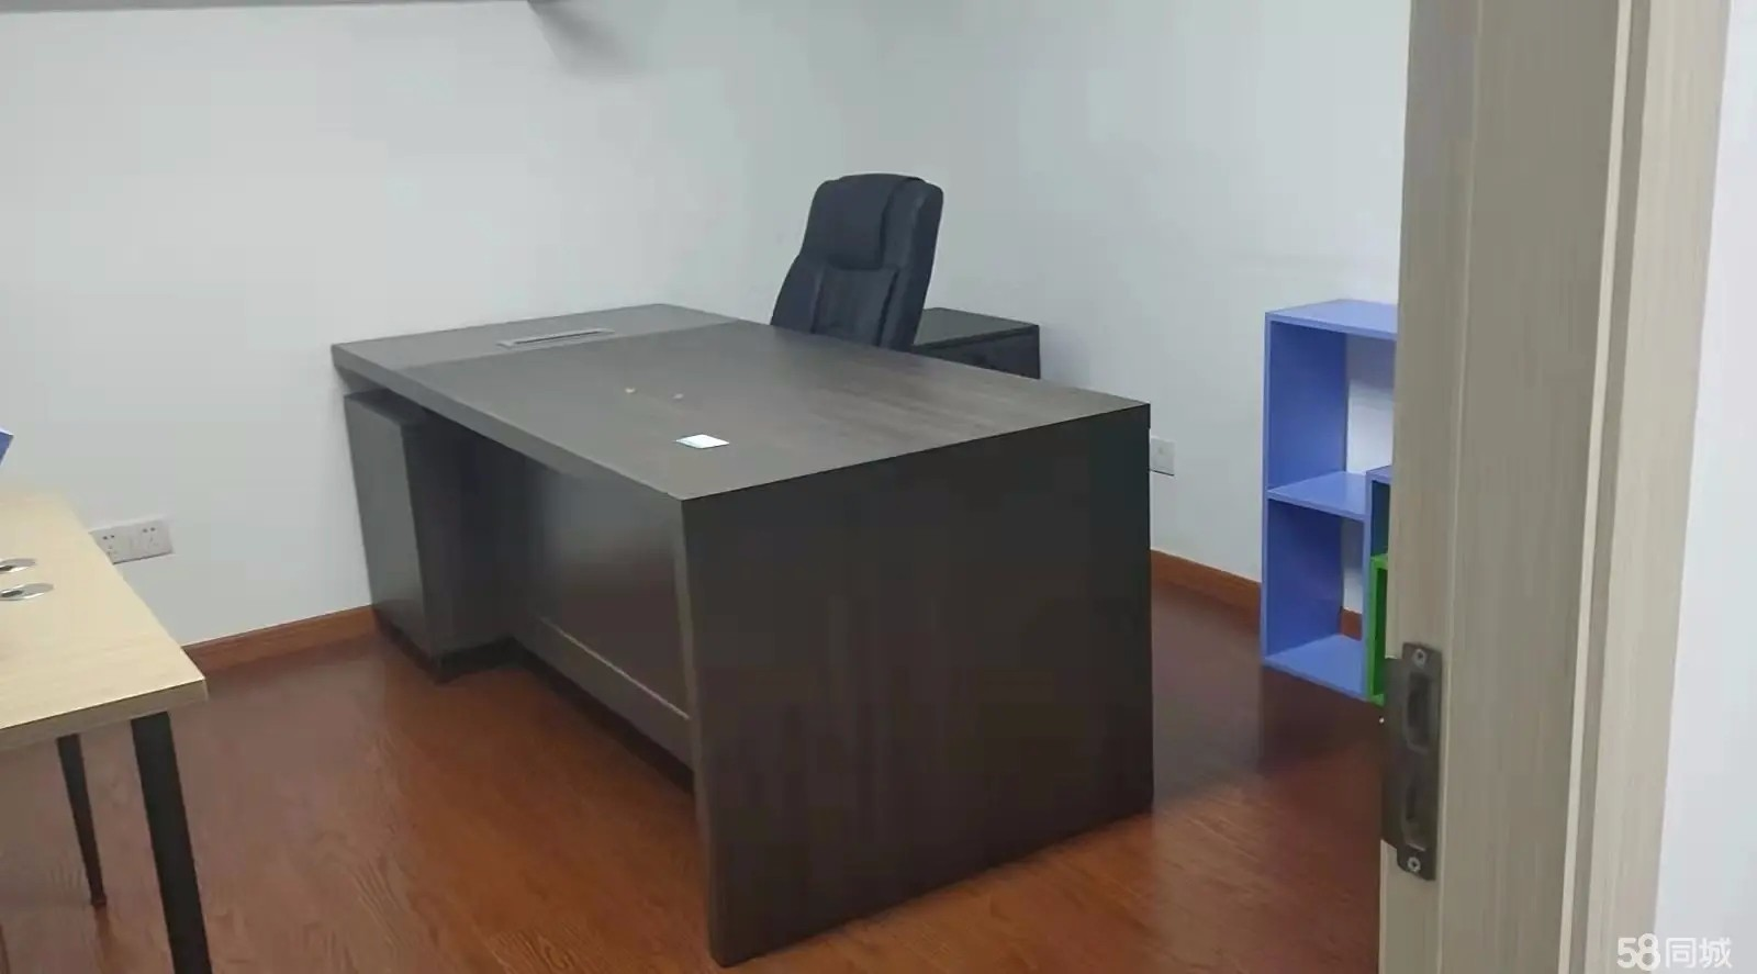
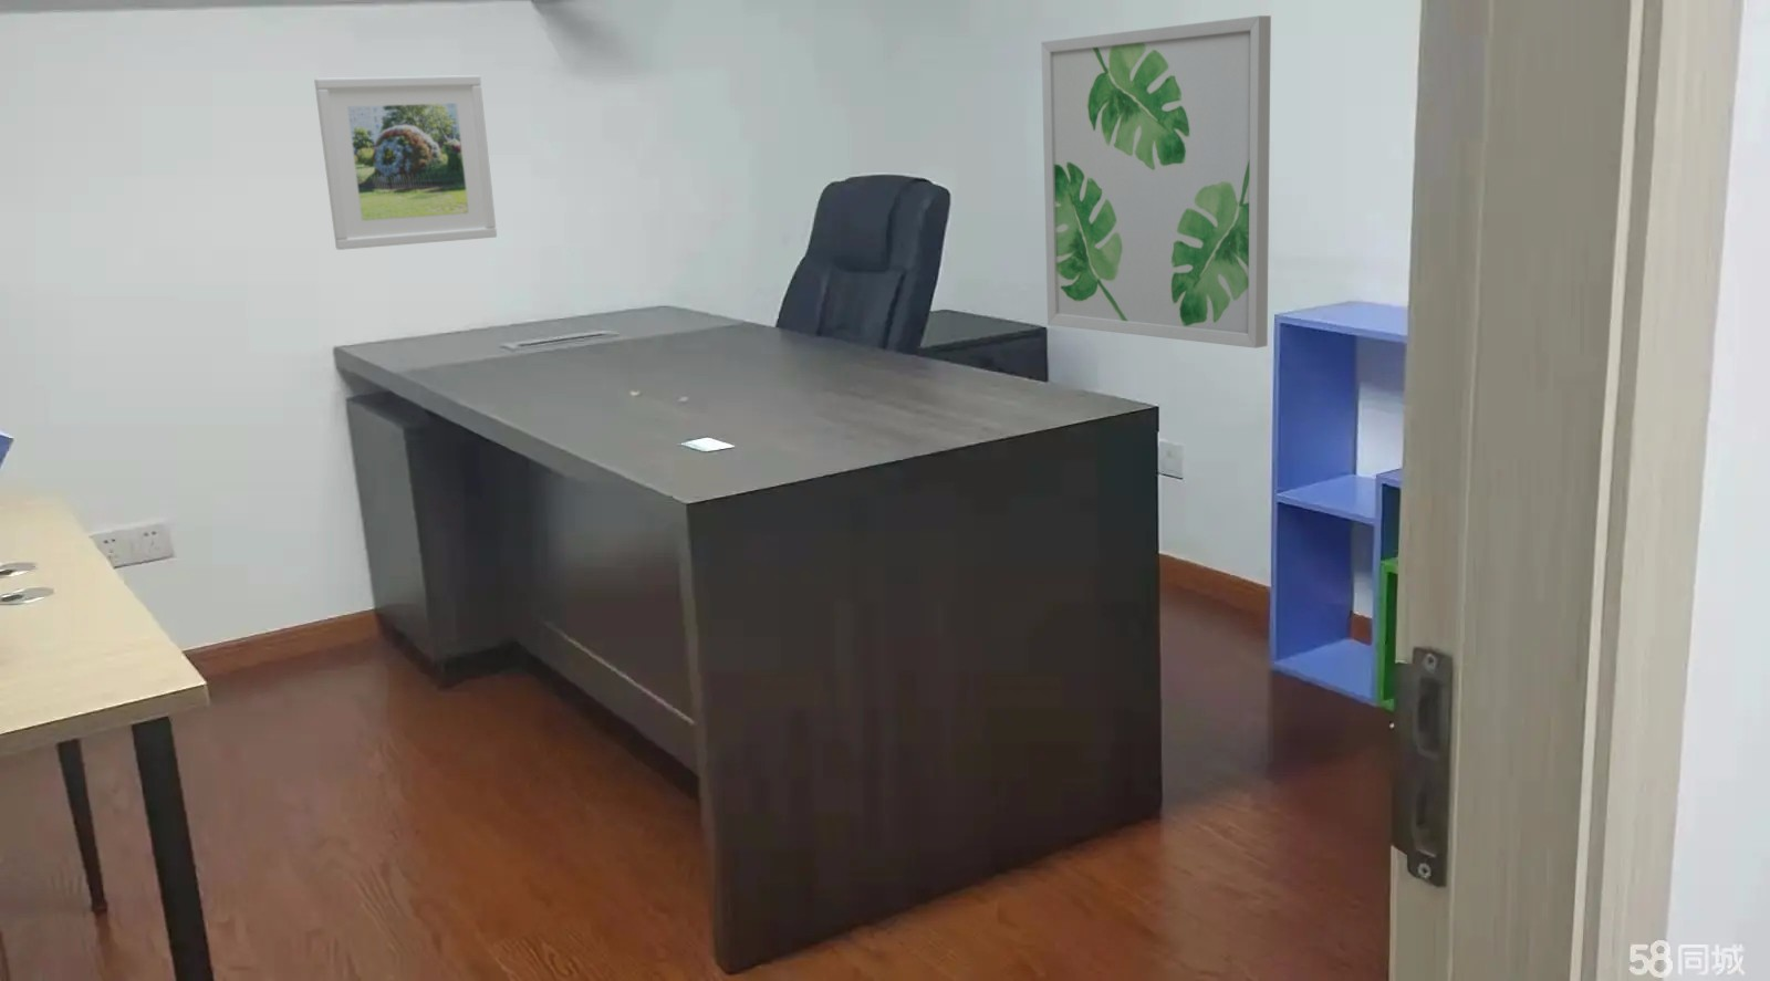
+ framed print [313,74,498,251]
+ wall art [1040,14,1272,349]
